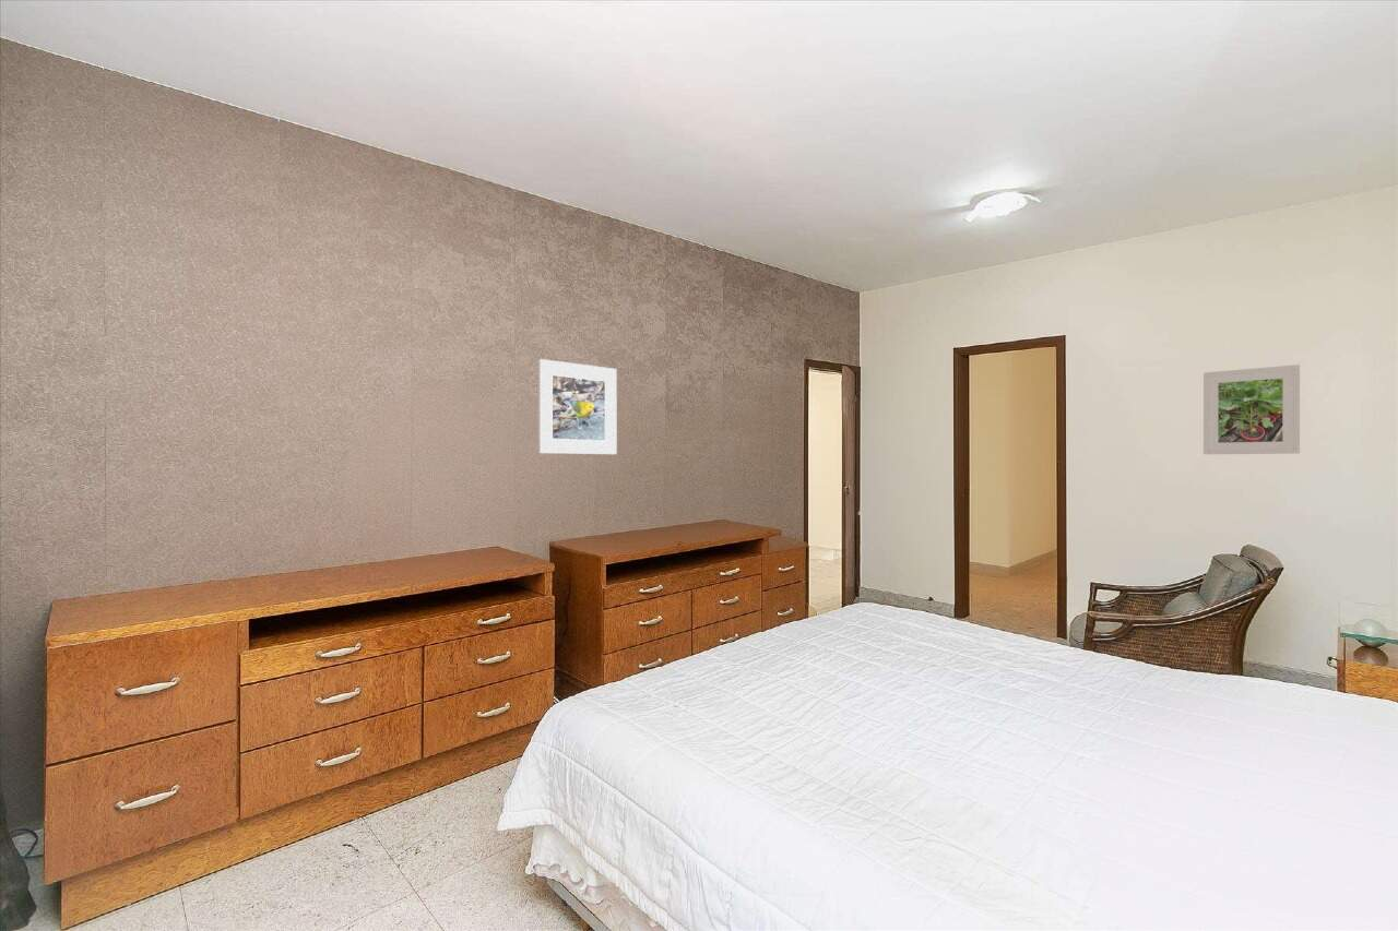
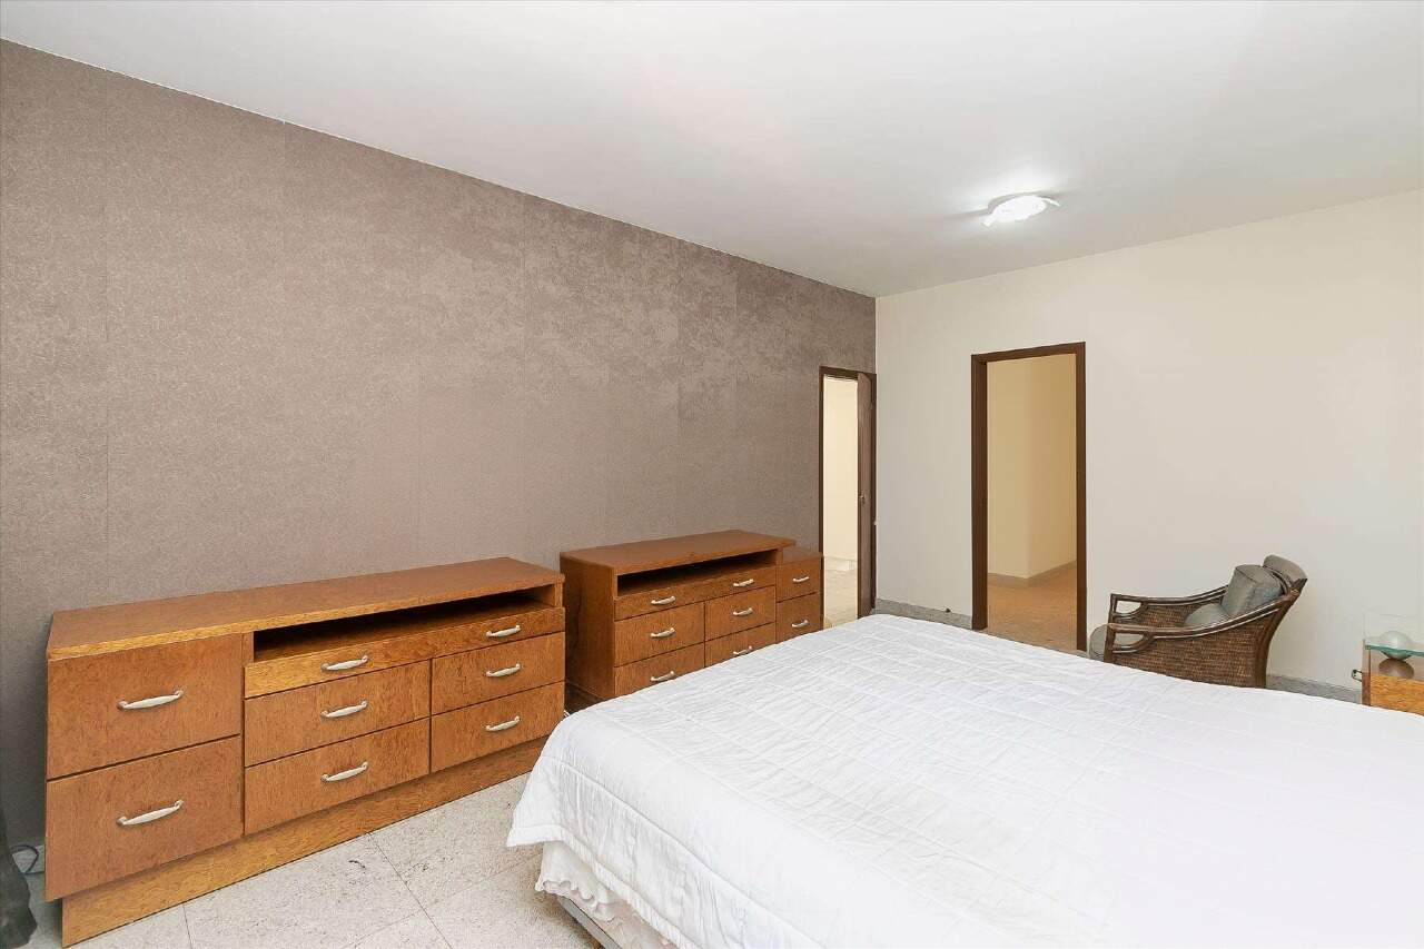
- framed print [537,358,618,455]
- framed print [1202,363,1301,455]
